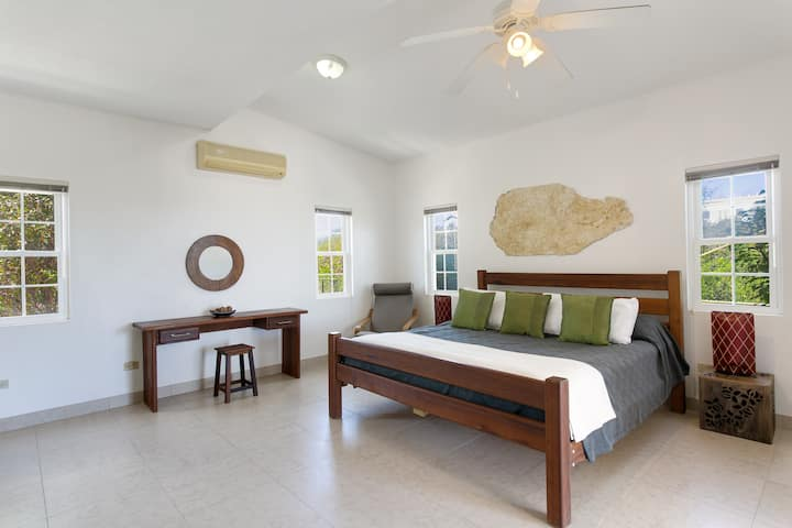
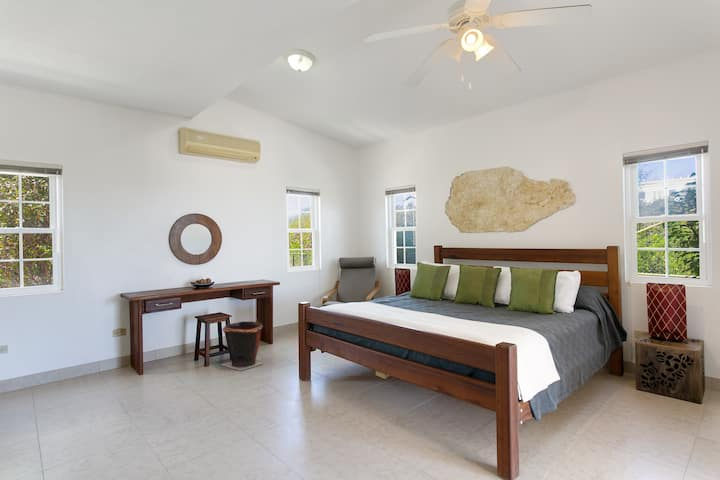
+ waste bin [220,318,264,372]
